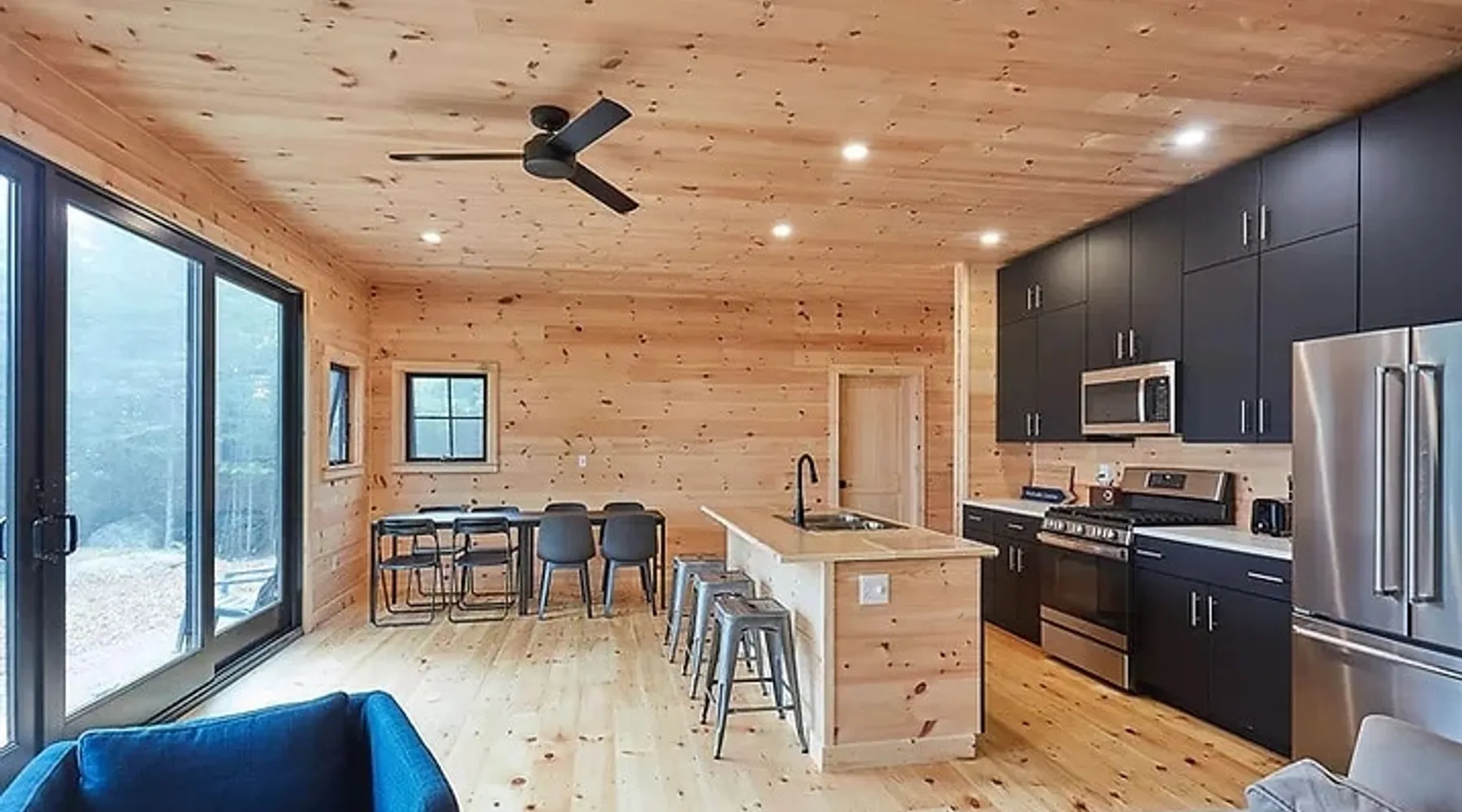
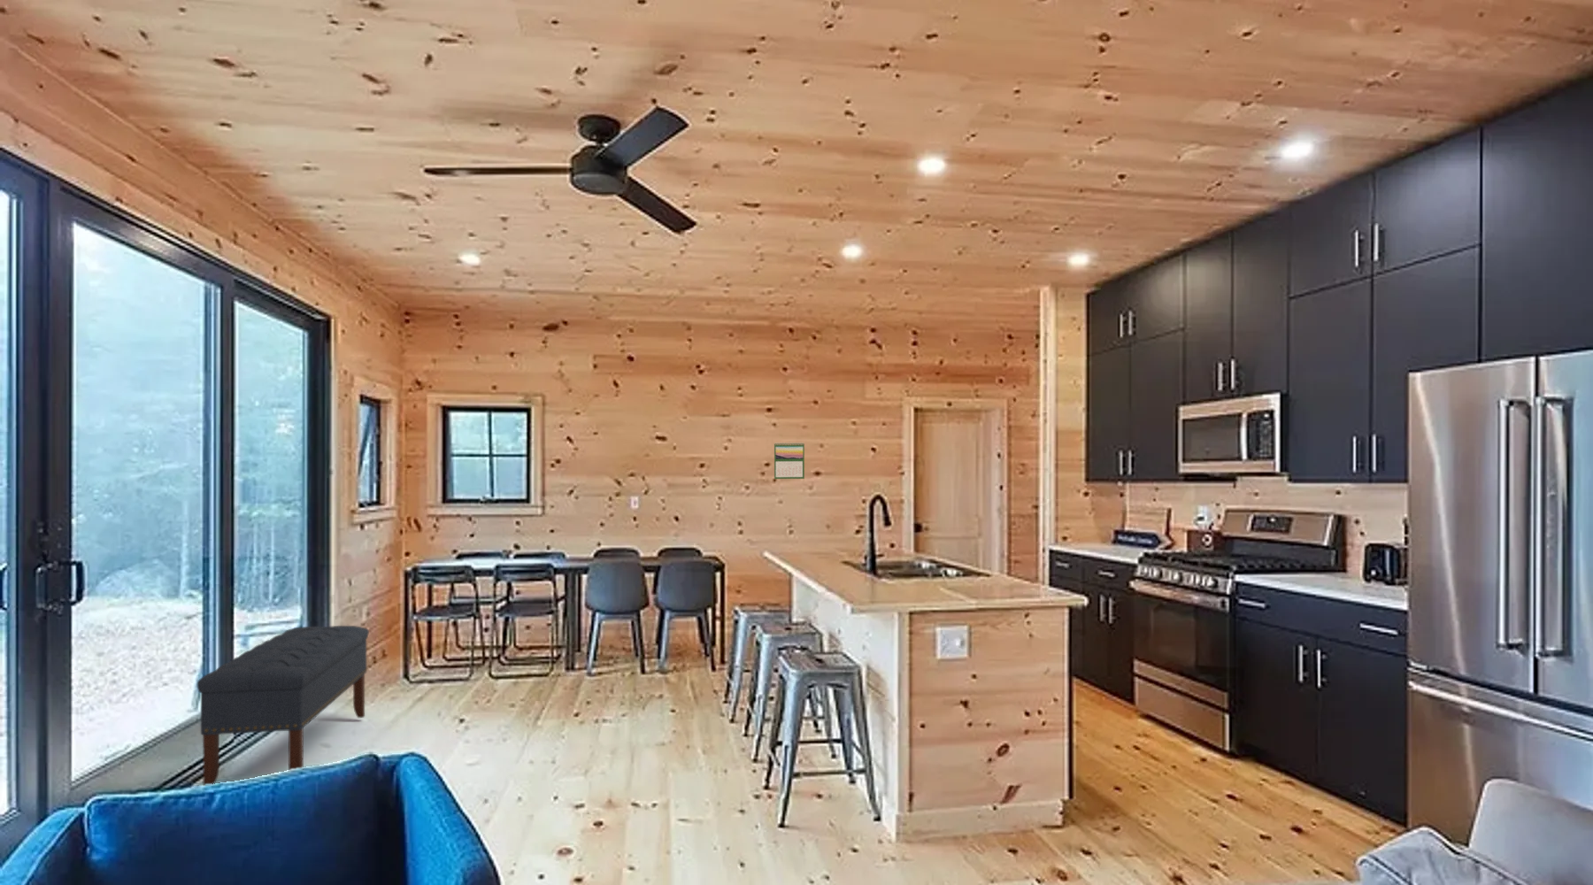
+ bench [196,625,370,786]
+ calendar [774,441,805,480]
